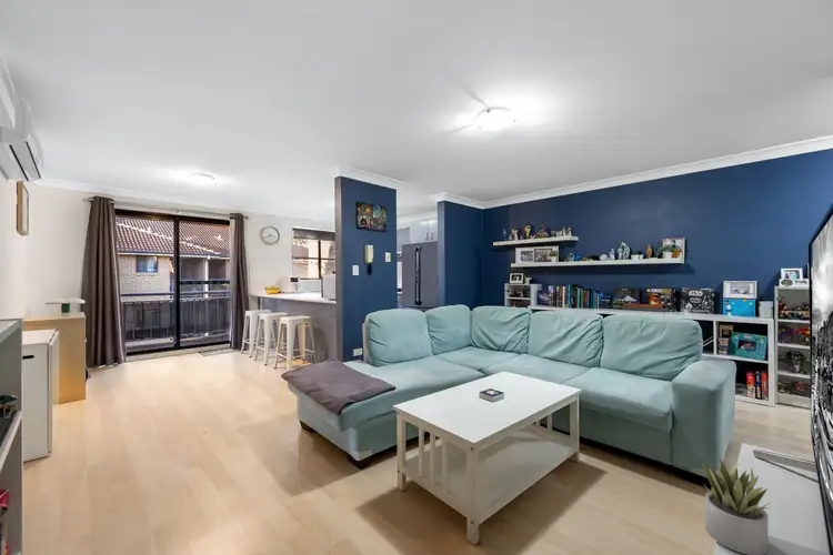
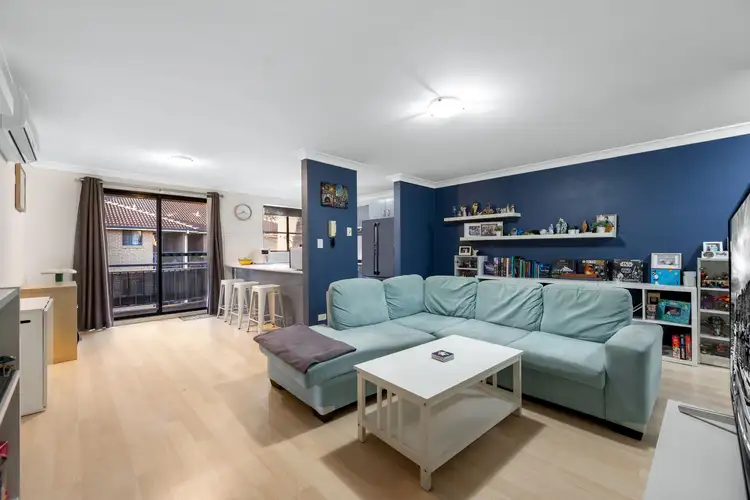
- succulent plant [701,456,772,555]
